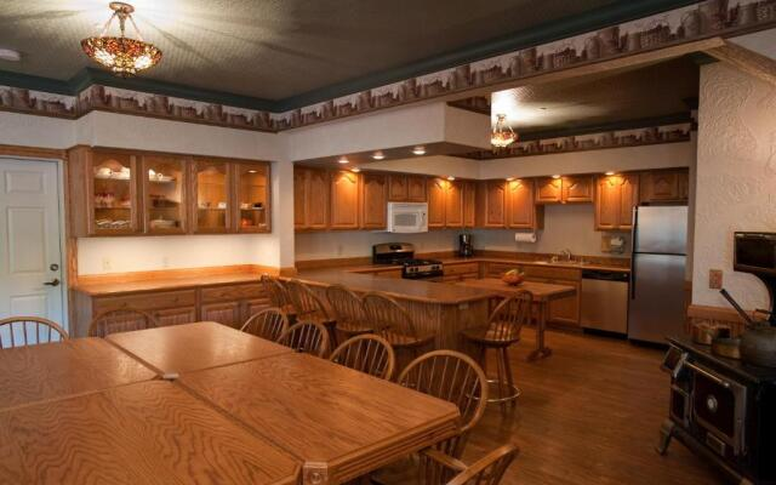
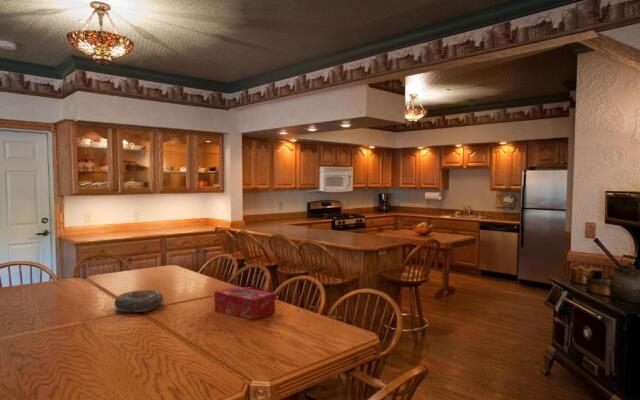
+ decorative bowl [113,288,165,313]
+ tissue box [213,285,276,321]
